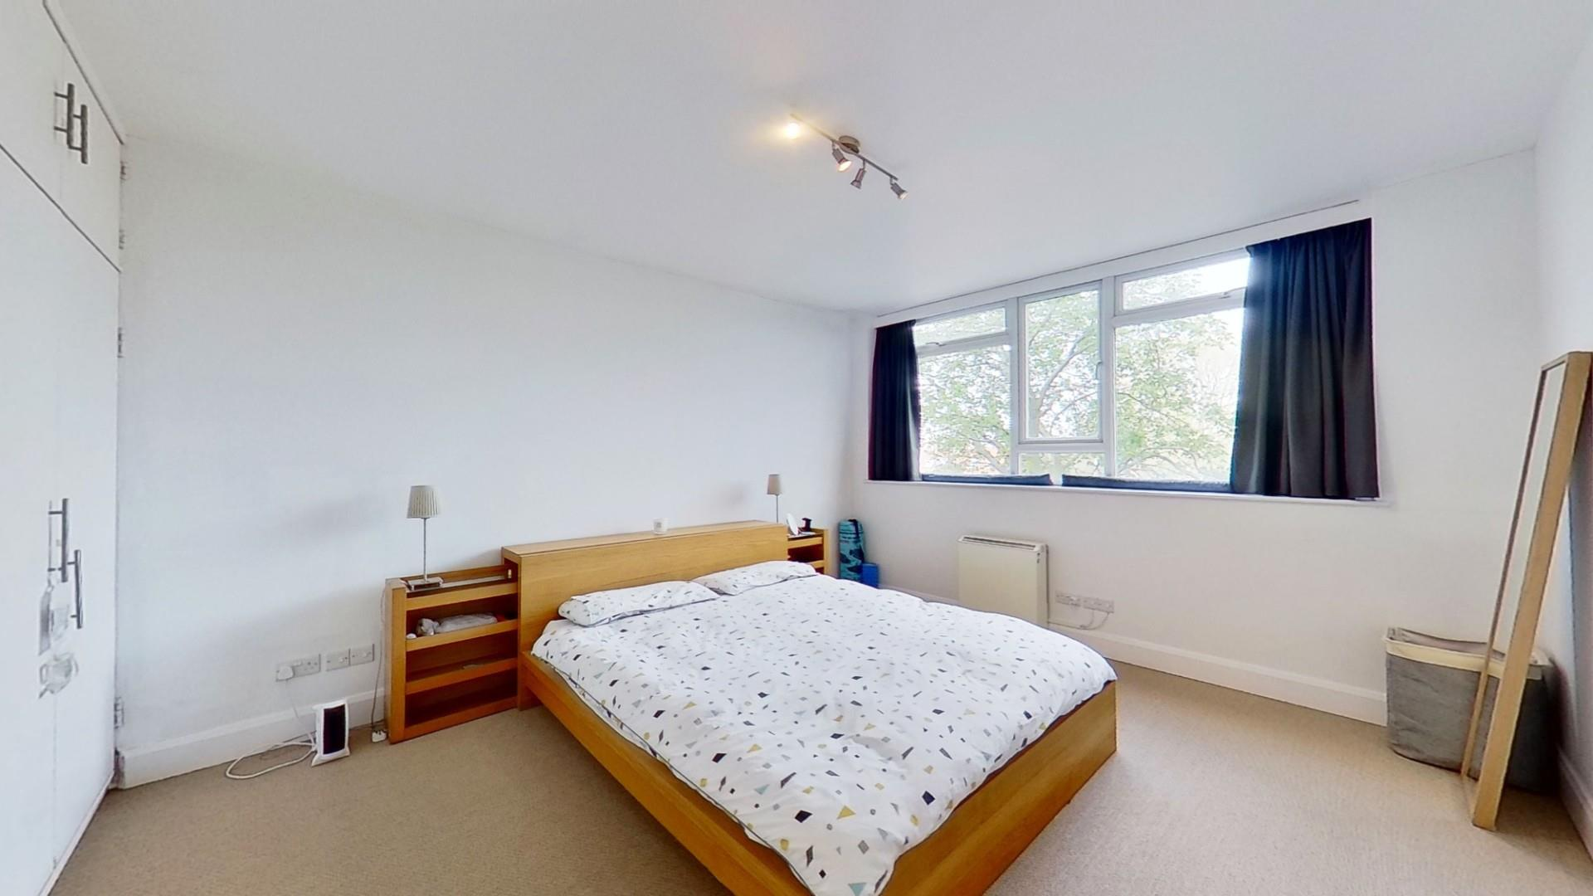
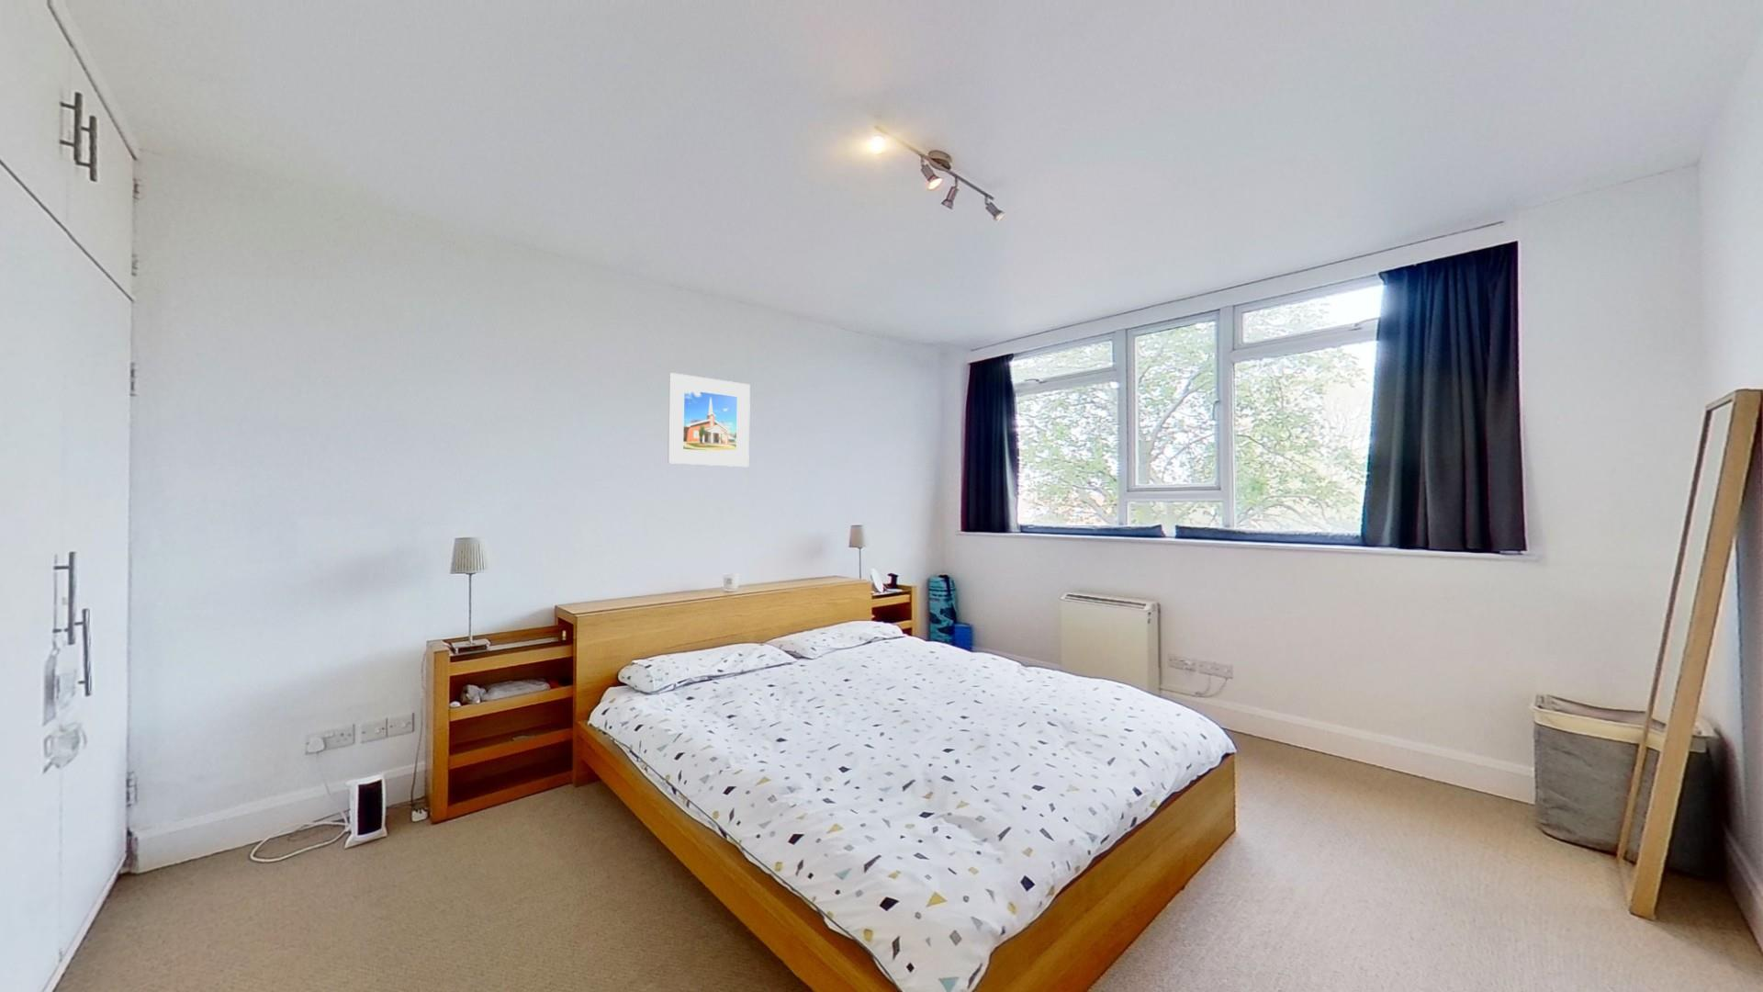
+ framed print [667,372,751,468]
